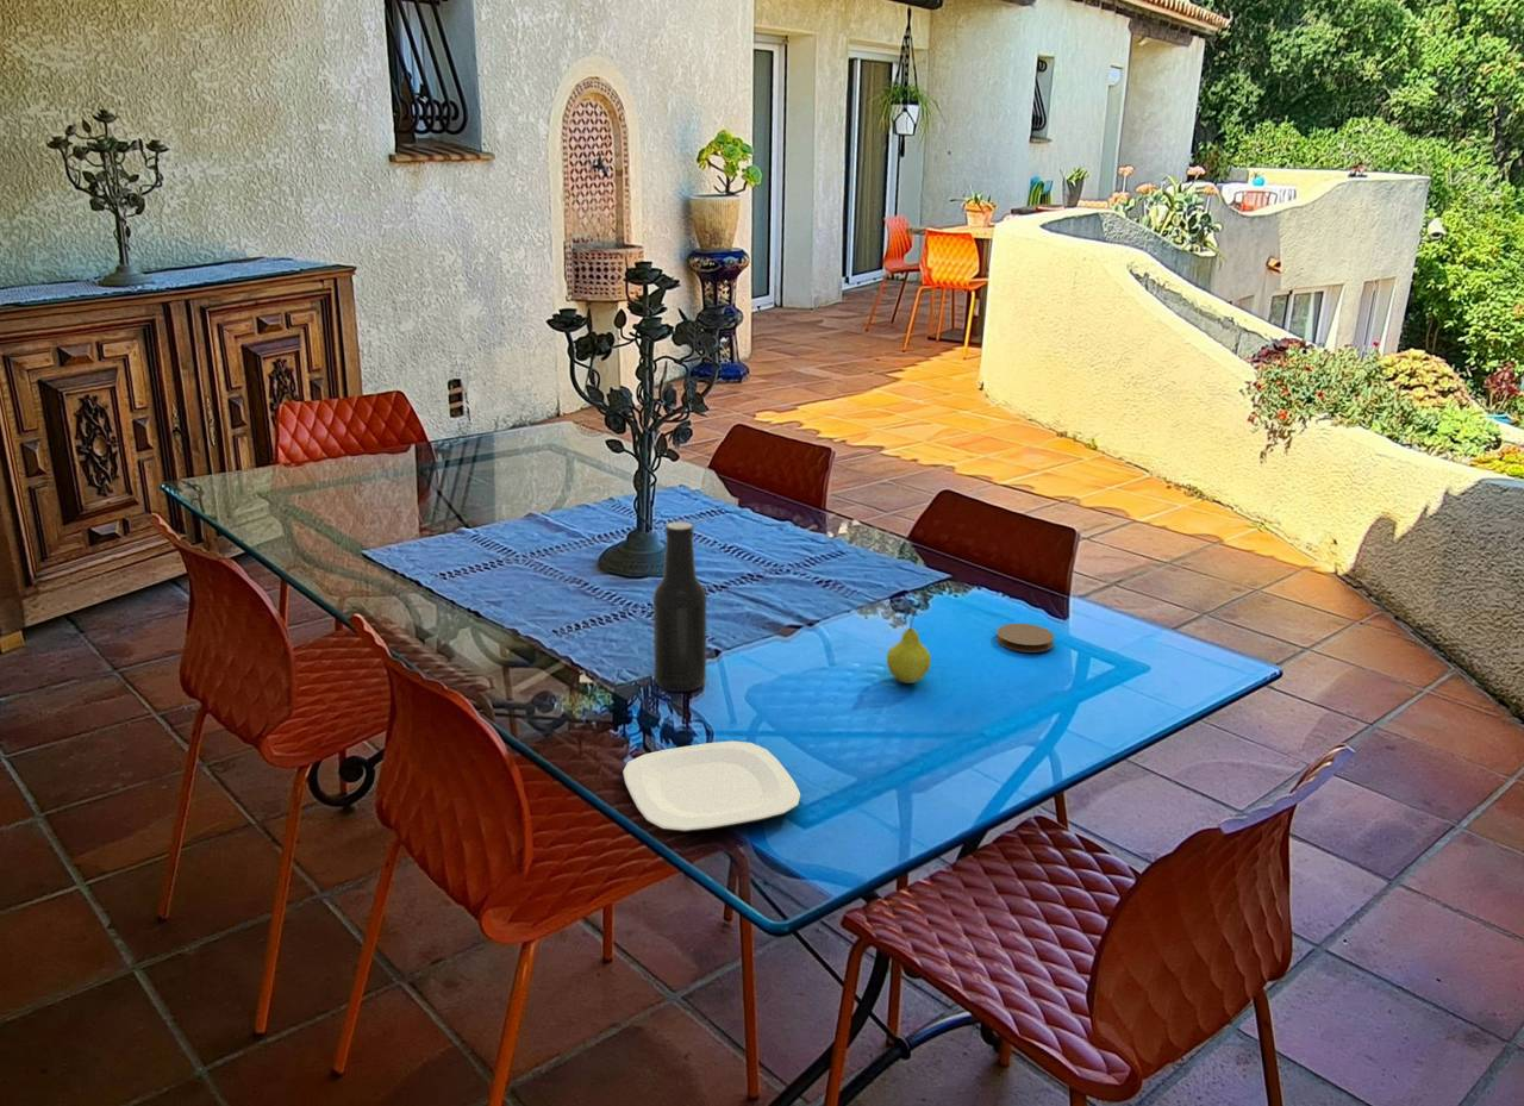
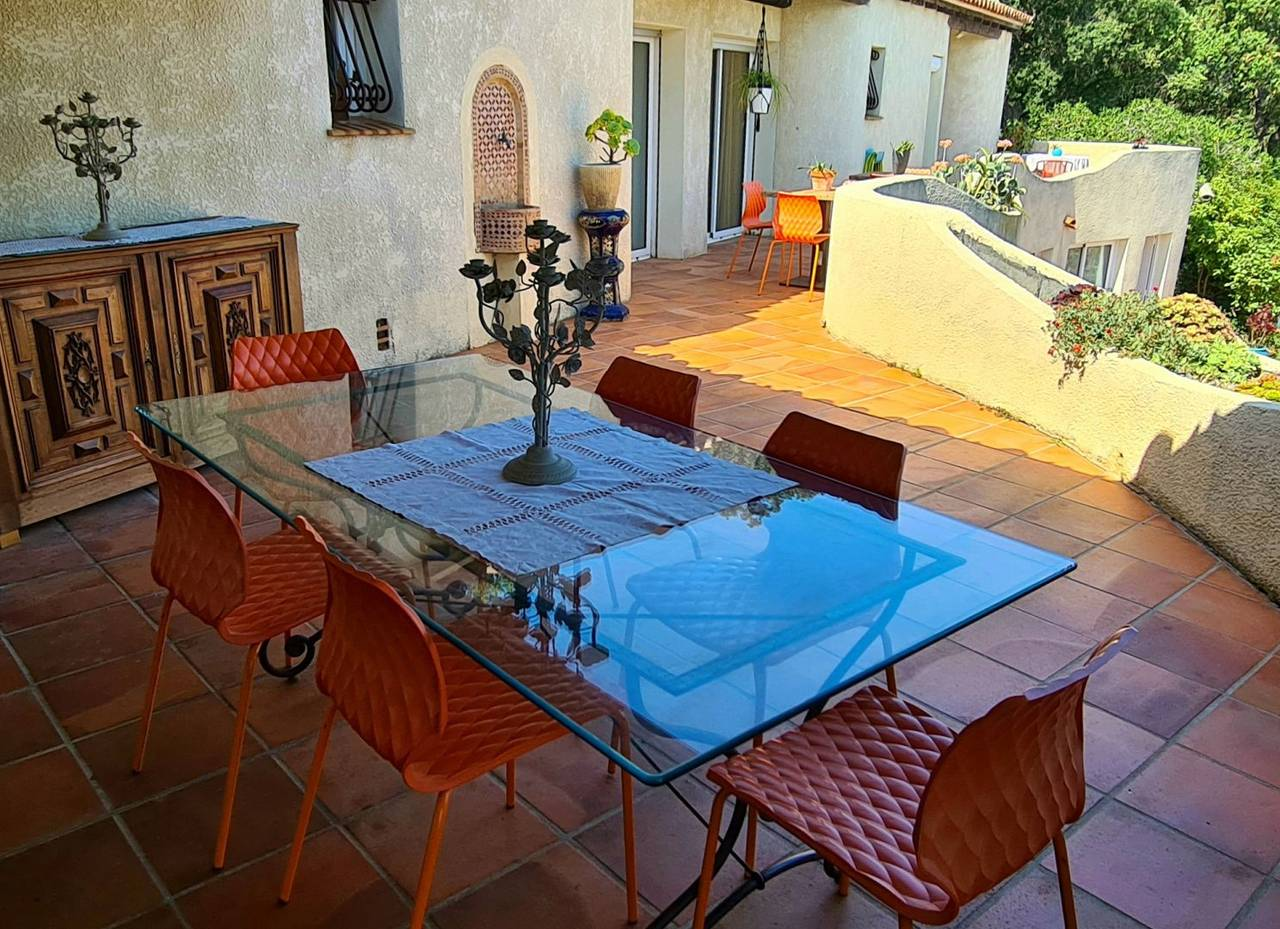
- beer bottle [652,520,708,693]
- fruit [886,607,932,685]
- plate [622,741,801,833]
- coaster [995,623,1055,654]
